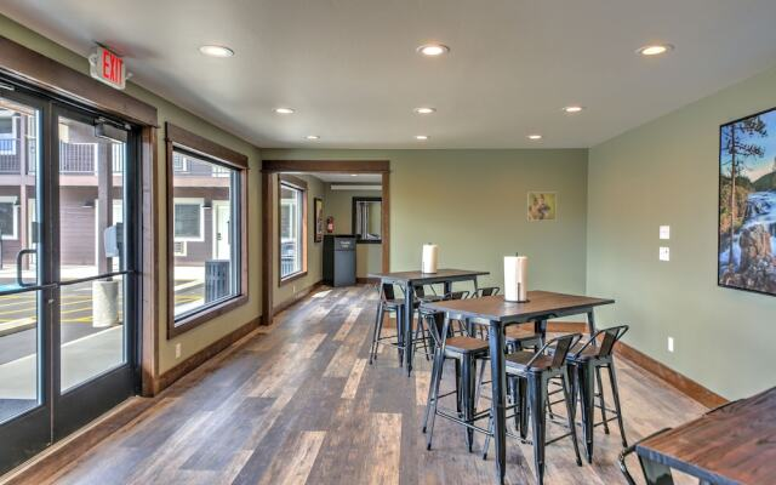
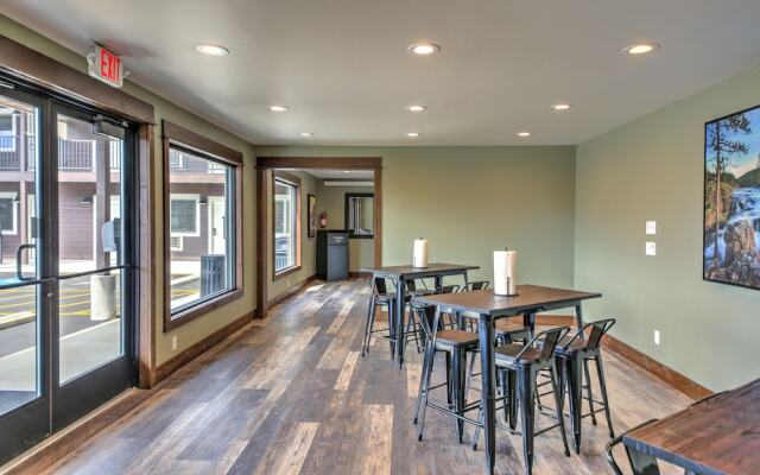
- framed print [526,192,558,222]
